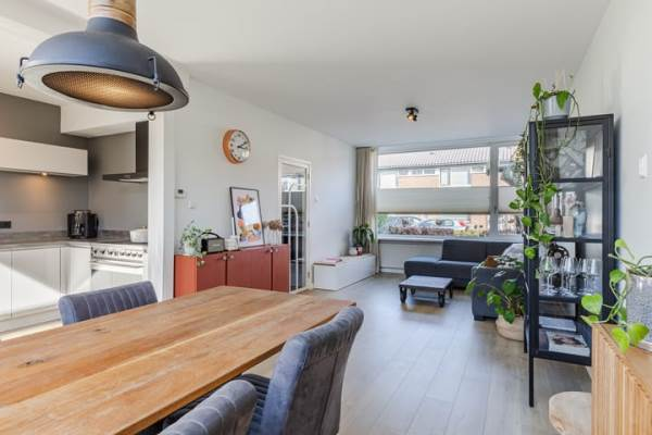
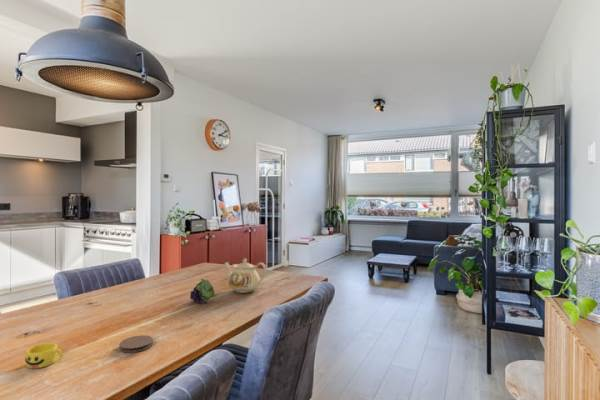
+ cup [24,342,63,370]
+ fruit [189,278,216,305]
+ coaster [118,334,154,354]
+ teapot [223,257,267,294]
